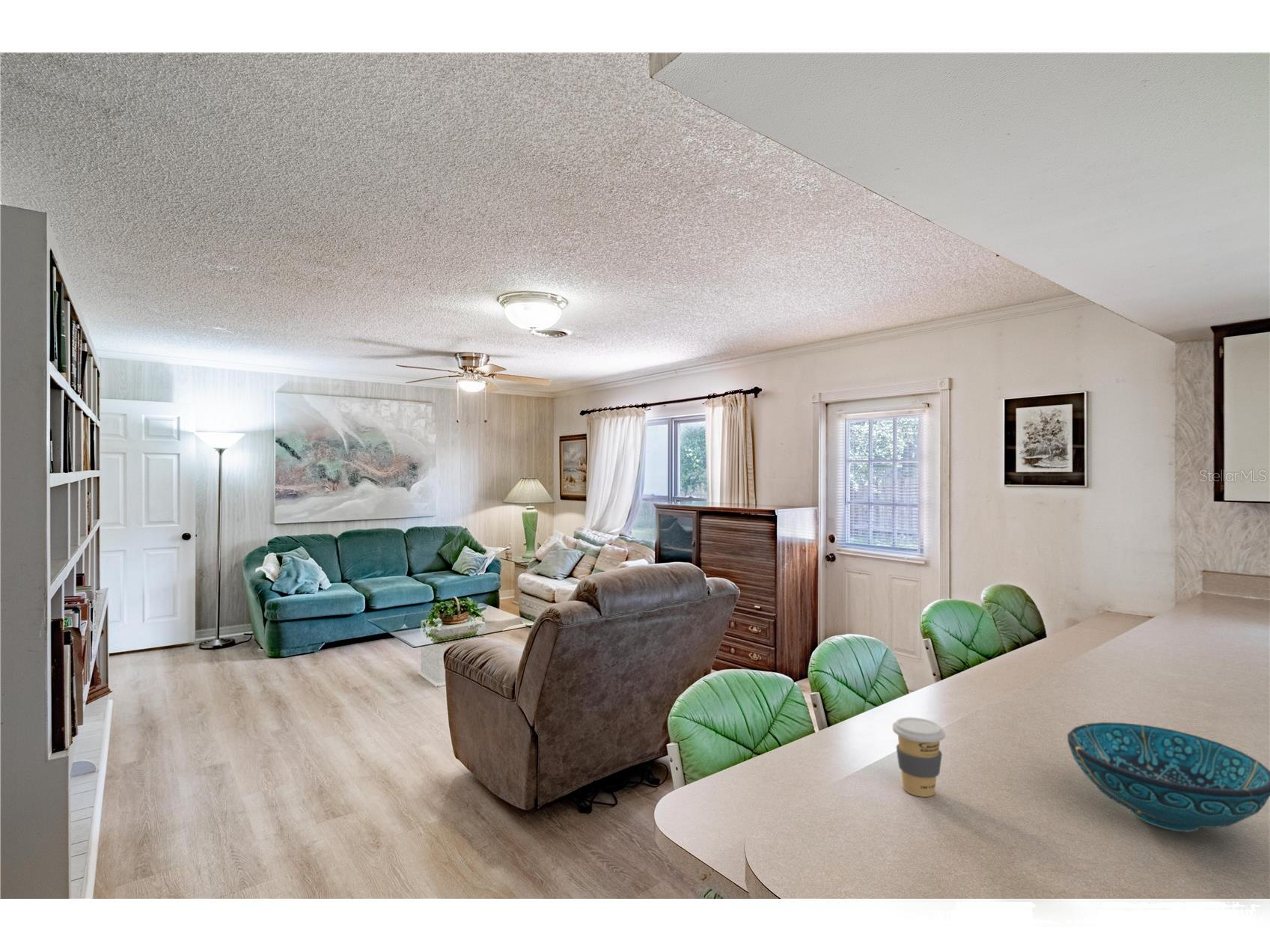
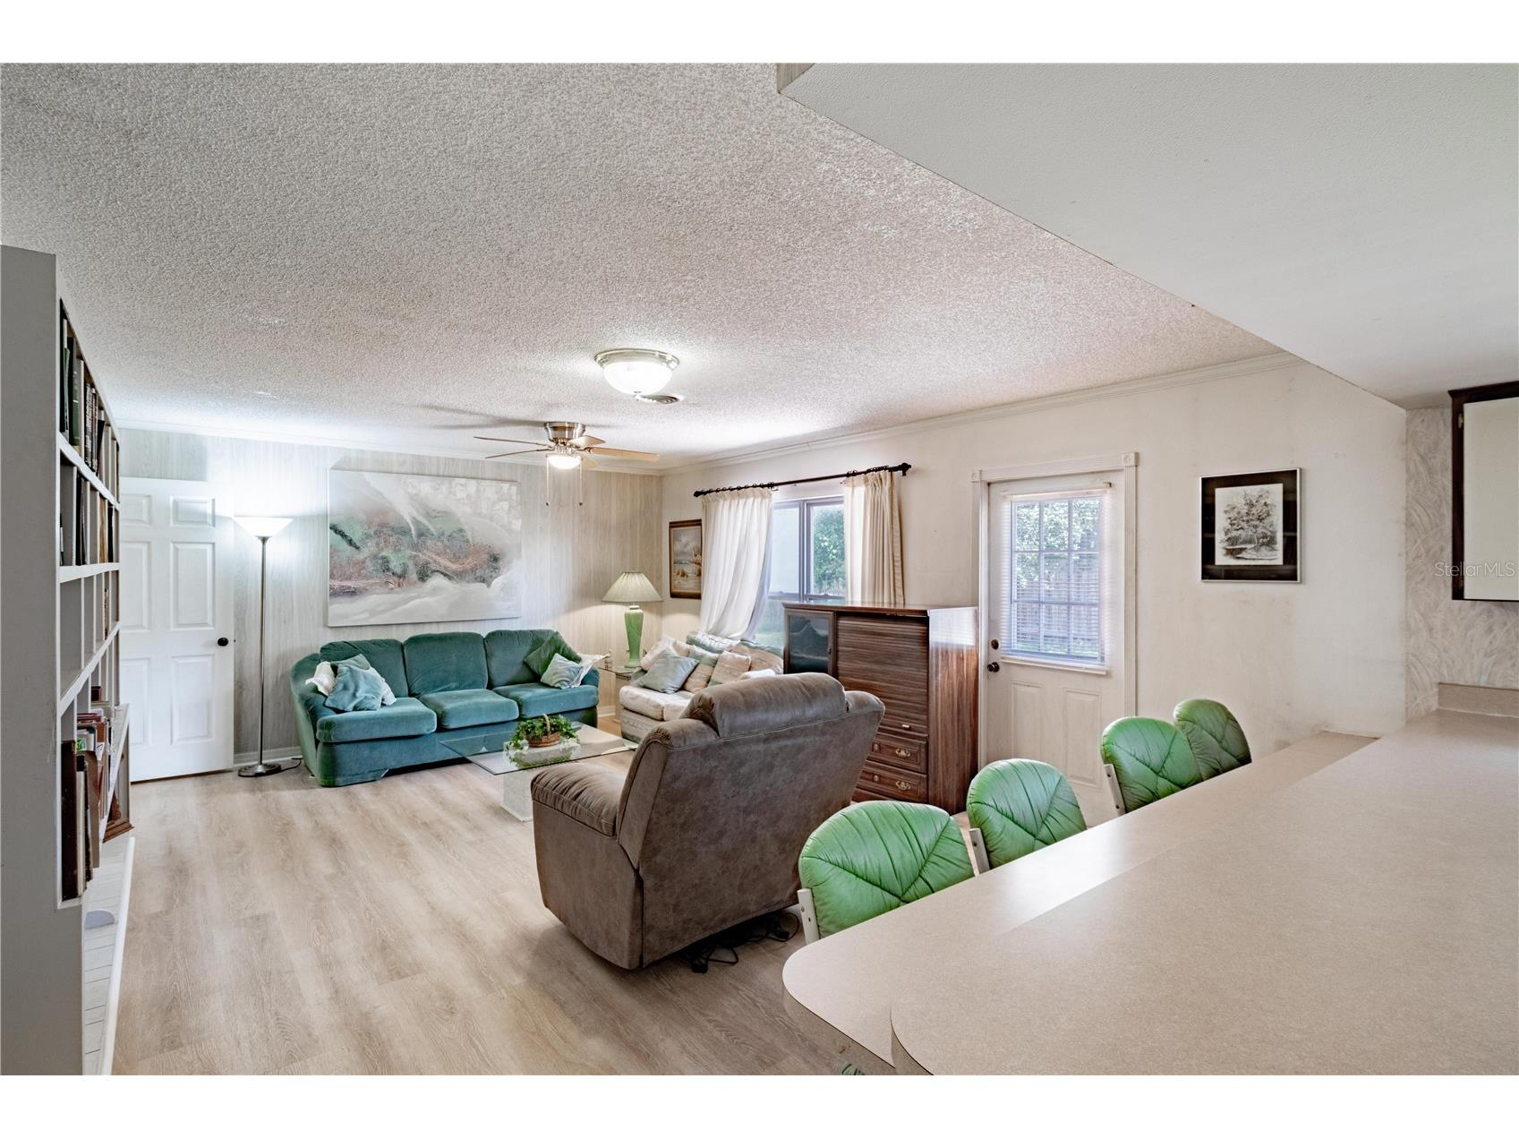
- decorative bowl [1066,721,1270,833]
- coffee cup [892,716,946,798]
